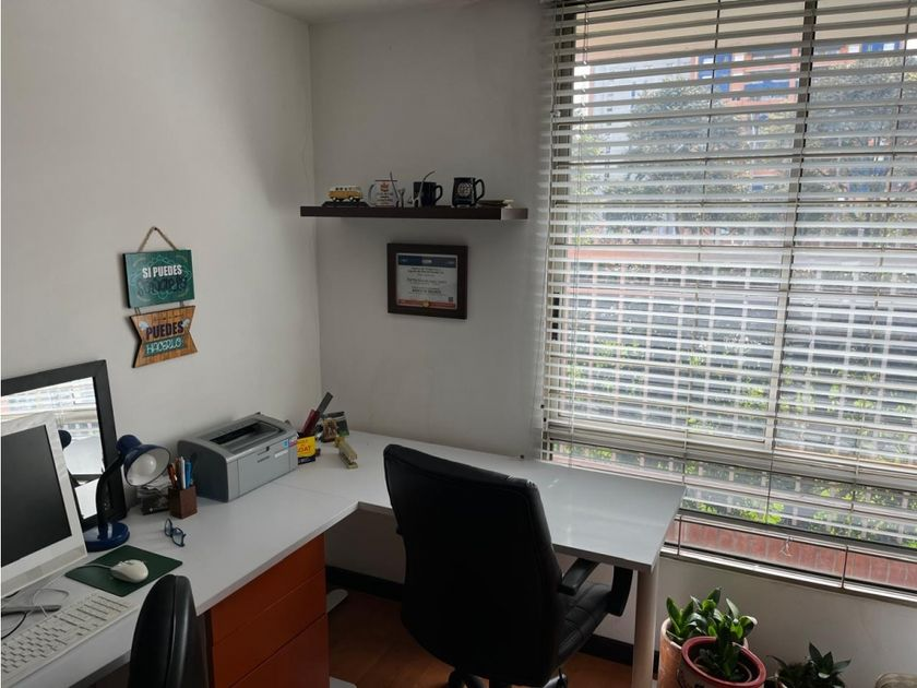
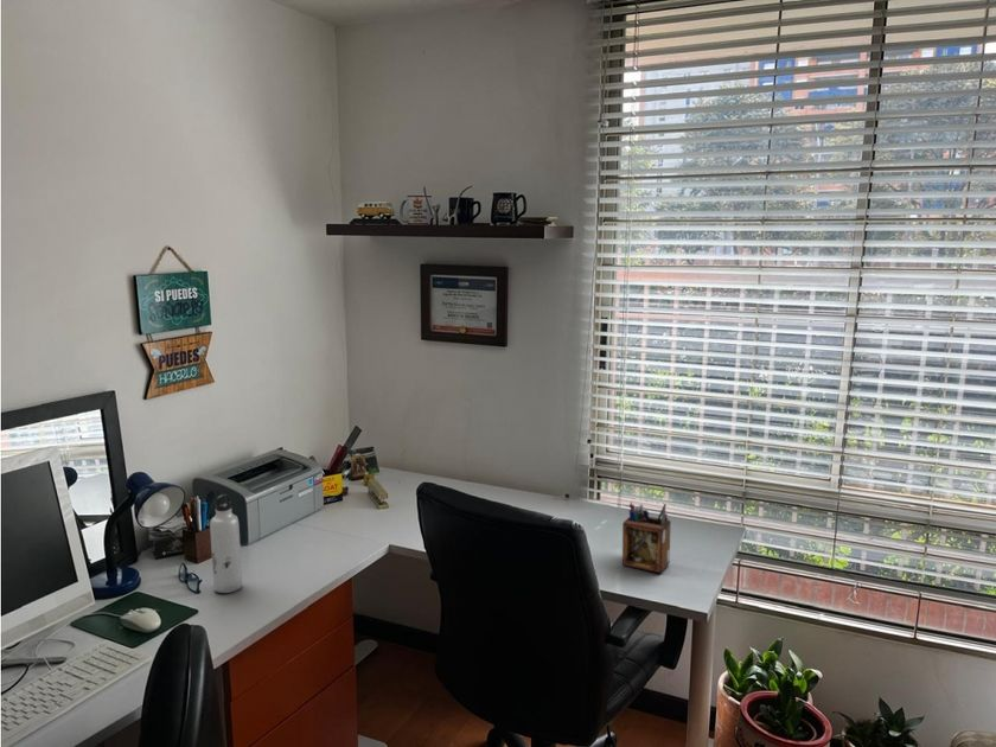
+ desk organizer [621,500,672,574]
+ water bottle [209,493,243,594]
